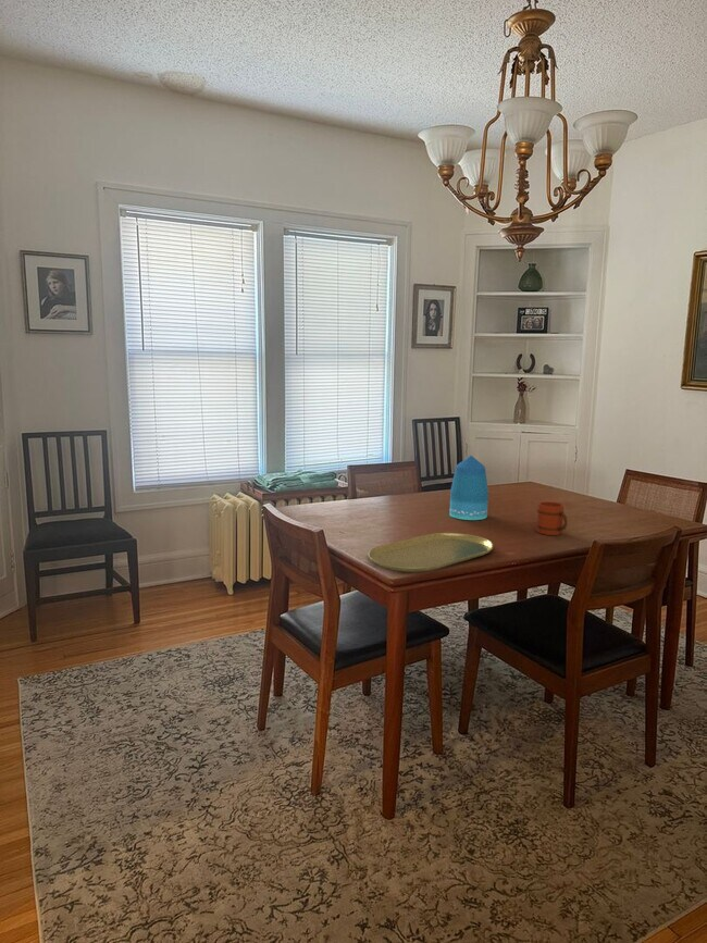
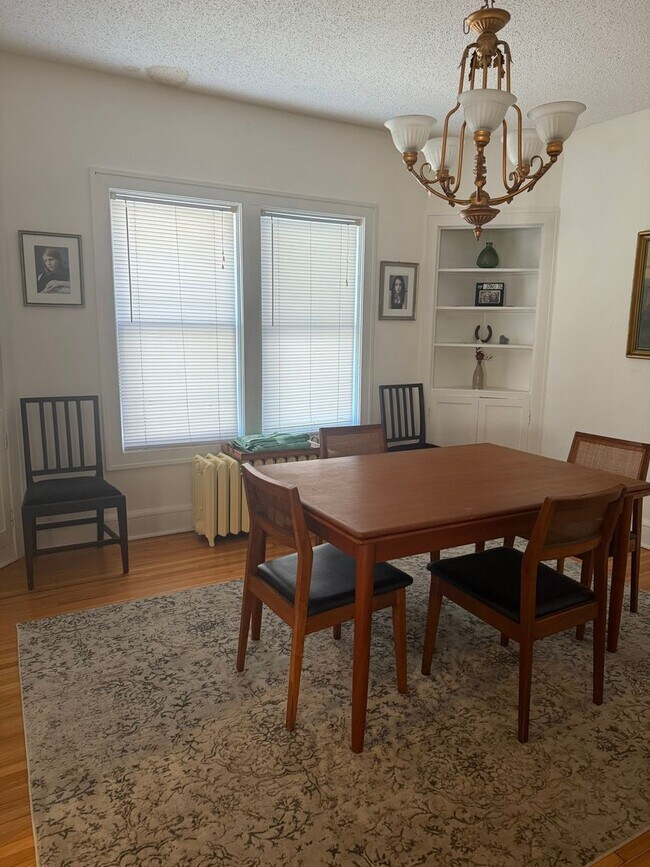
- vase [448,455,489,521]
- mug [535,500,569,536]
- placemat [368,532,495,573]
